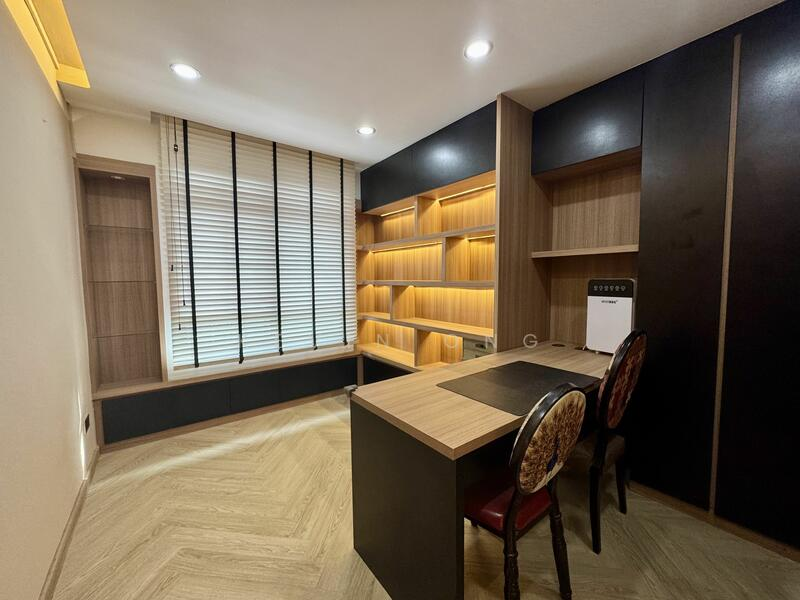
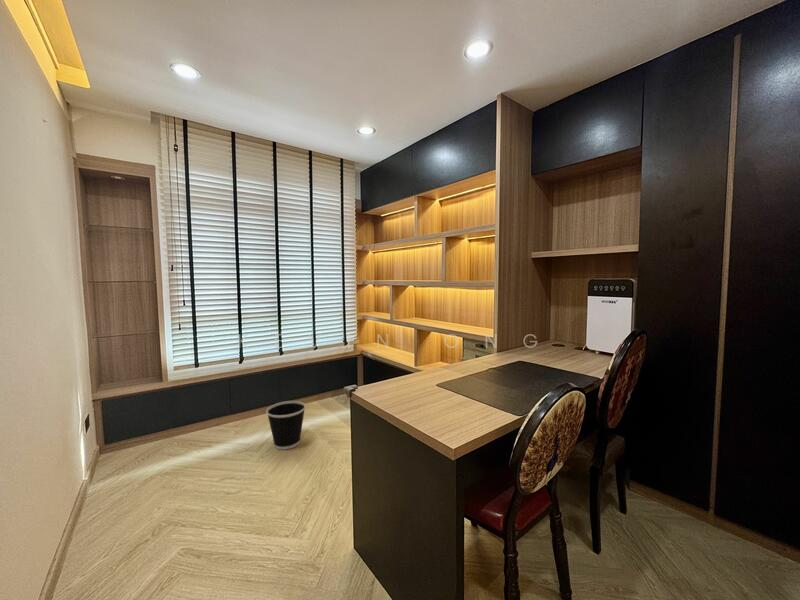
+ wastebasket [265,400,307,451]
